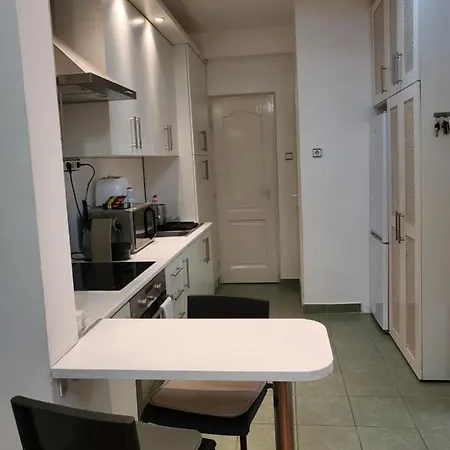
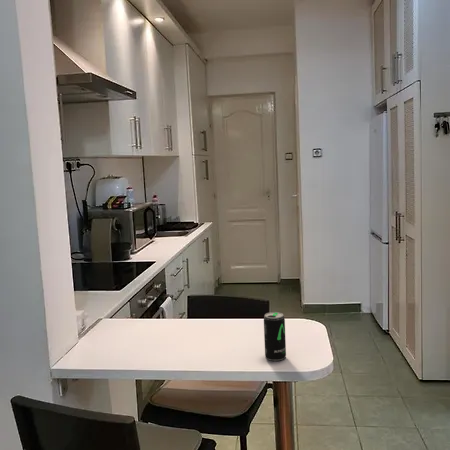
+ beverage can [263,311,287,362]
